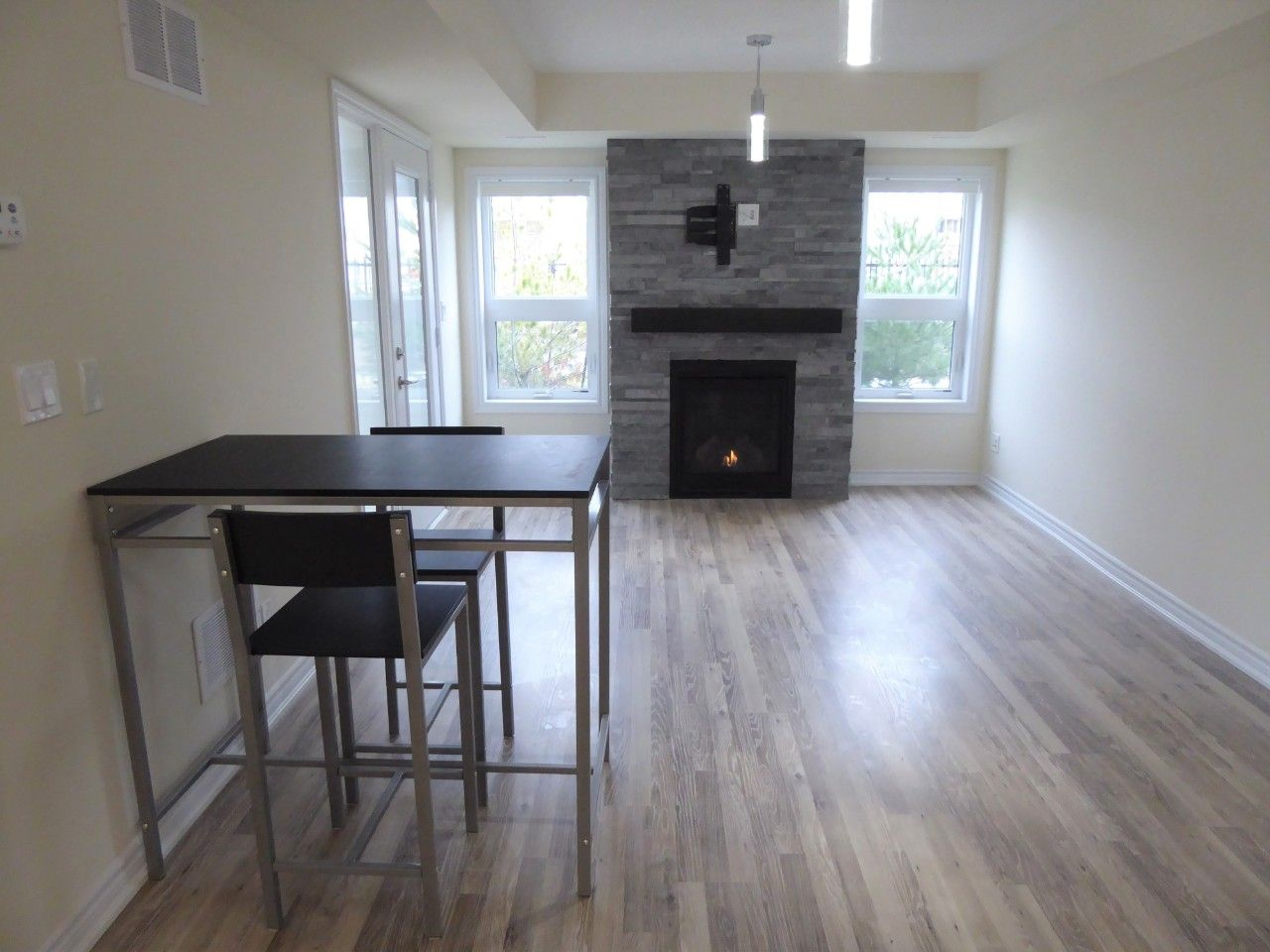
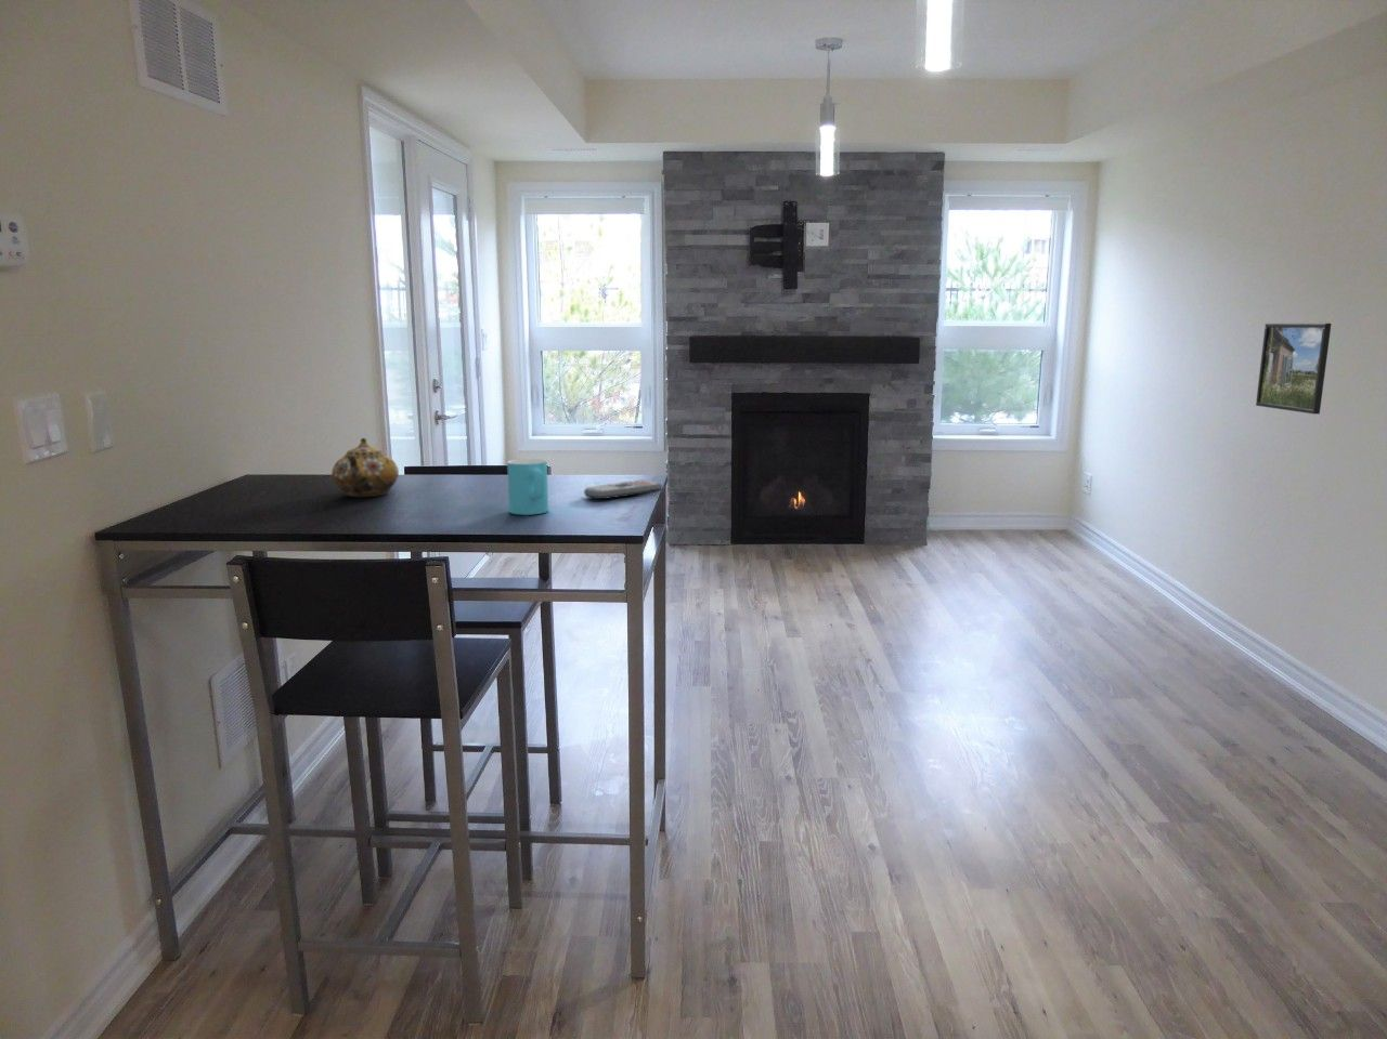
+ cup [506,457,549,516]
+ remote control [583,478,664,500]
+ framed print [1255,323,1331,416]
+ teapot [331,438,400,498]
